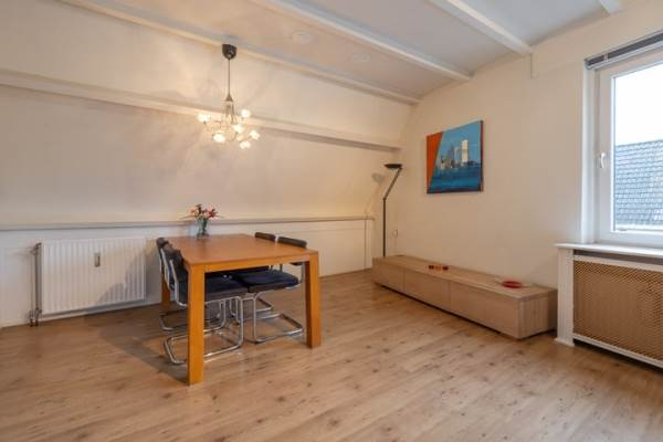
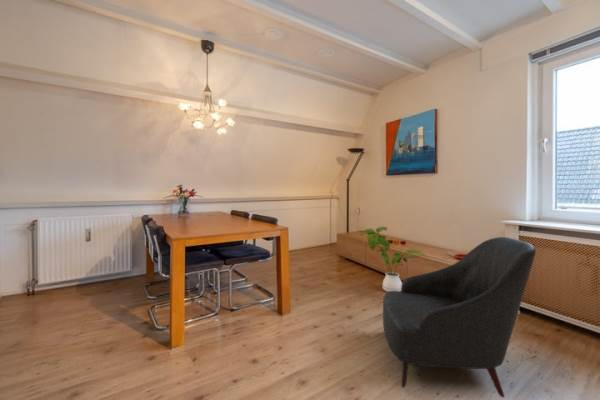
+ armchair [382,236,537,399]
+ house plant [360,225,427,292]
